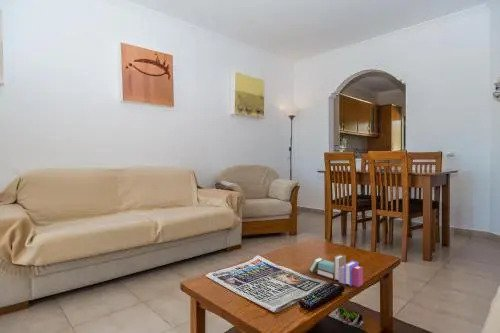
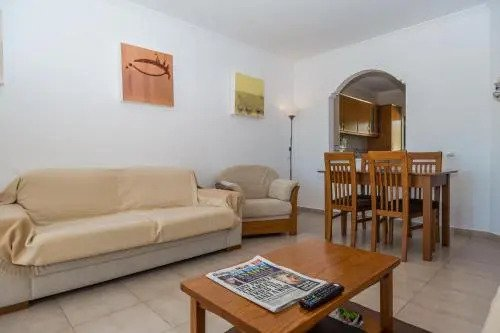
- book [308,253,364,288]
